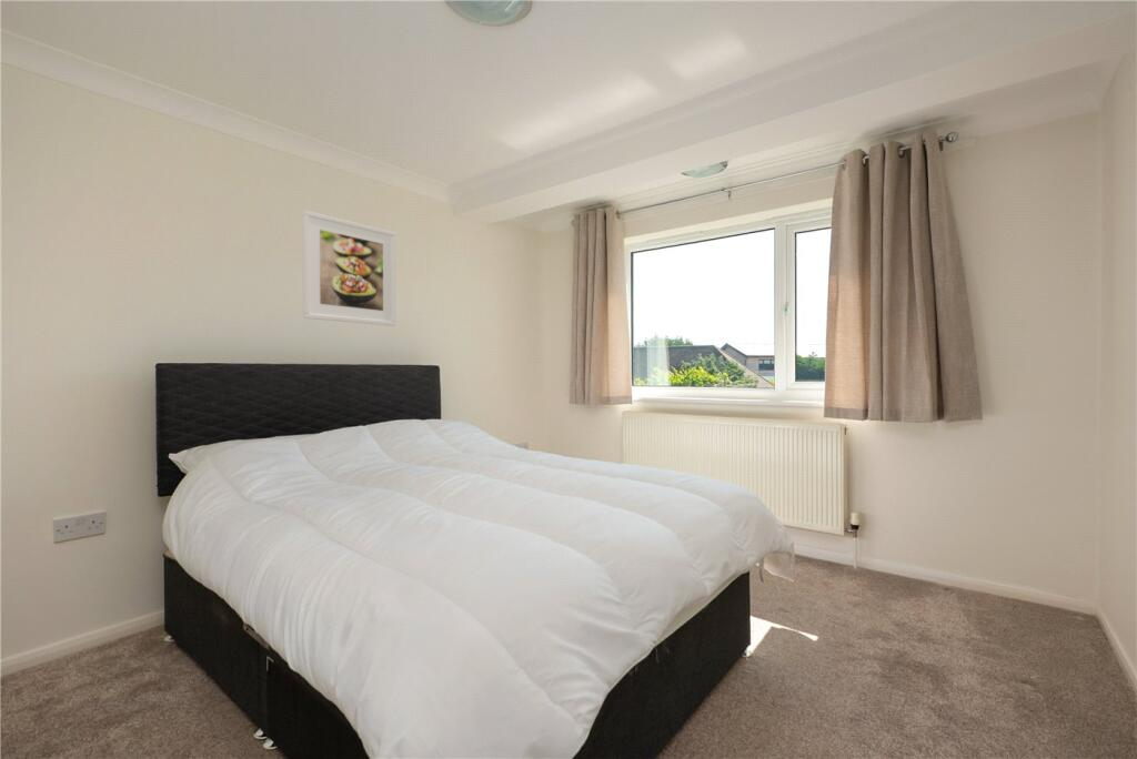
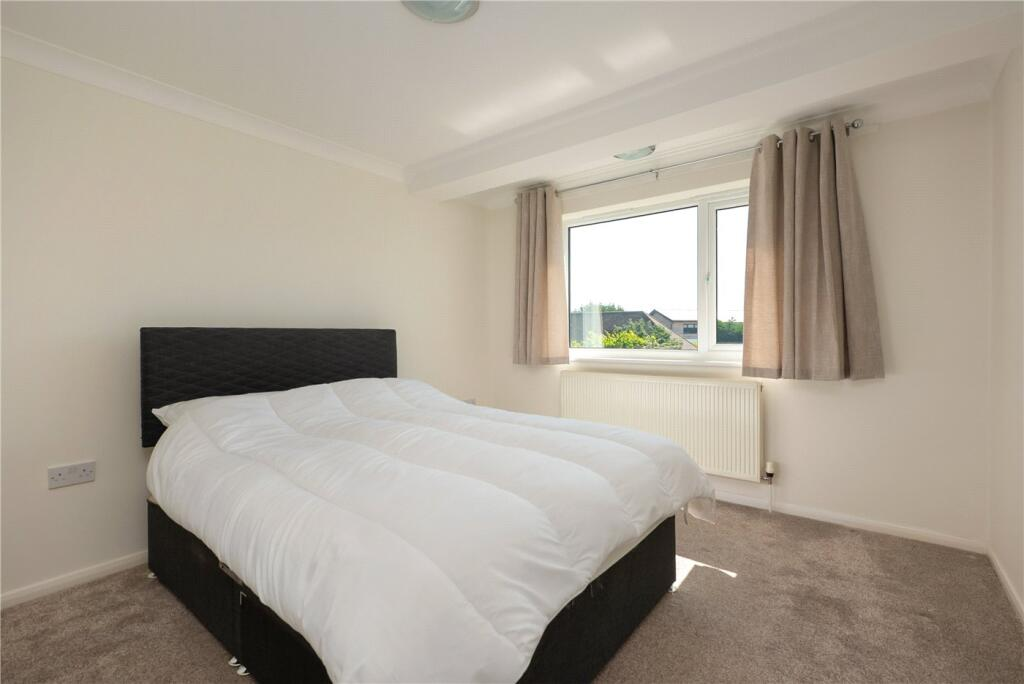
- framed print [302,210,398,327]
